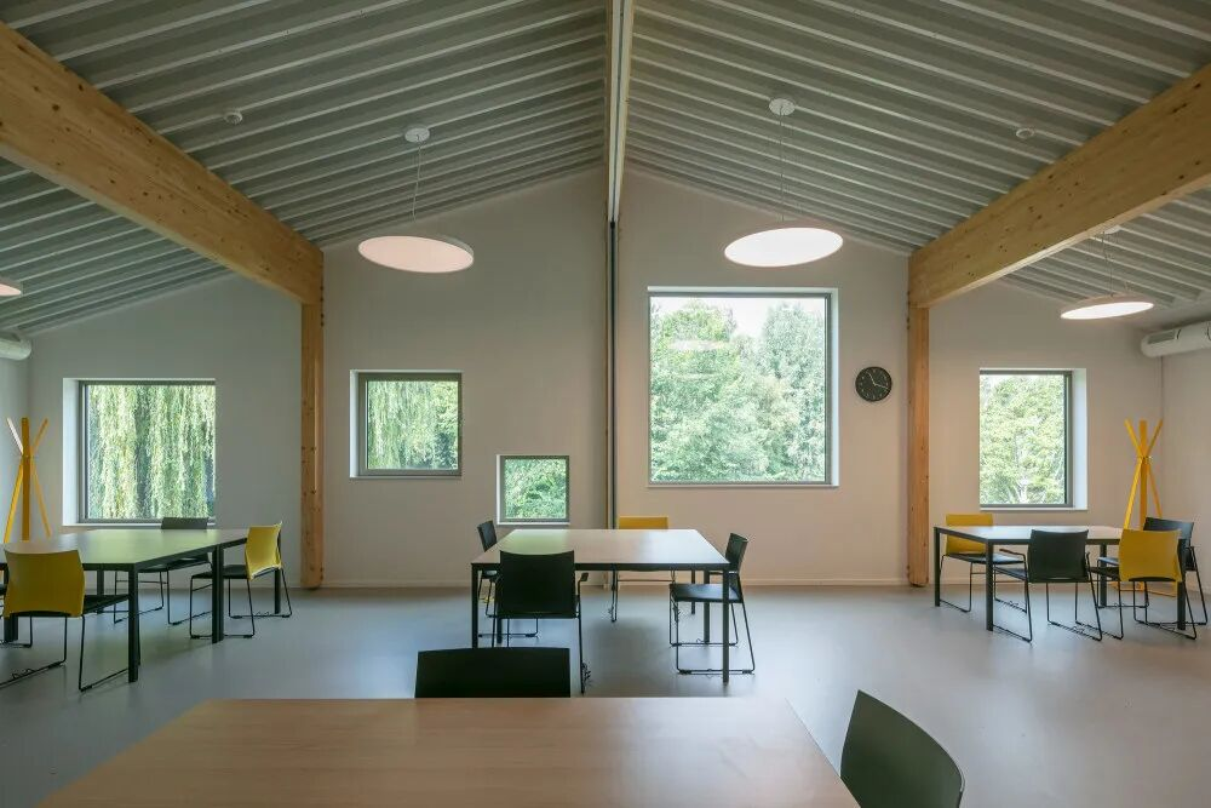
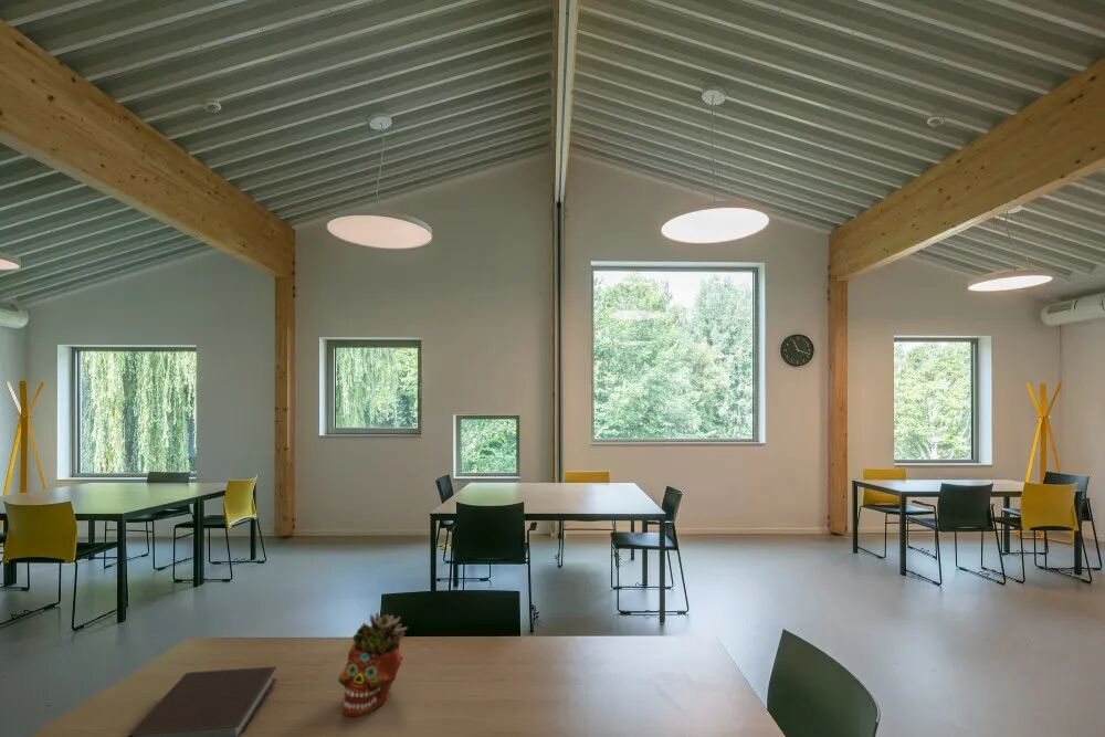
+ succulent planter [337,611,409,718]
+ notebook [126,665,277,737]
